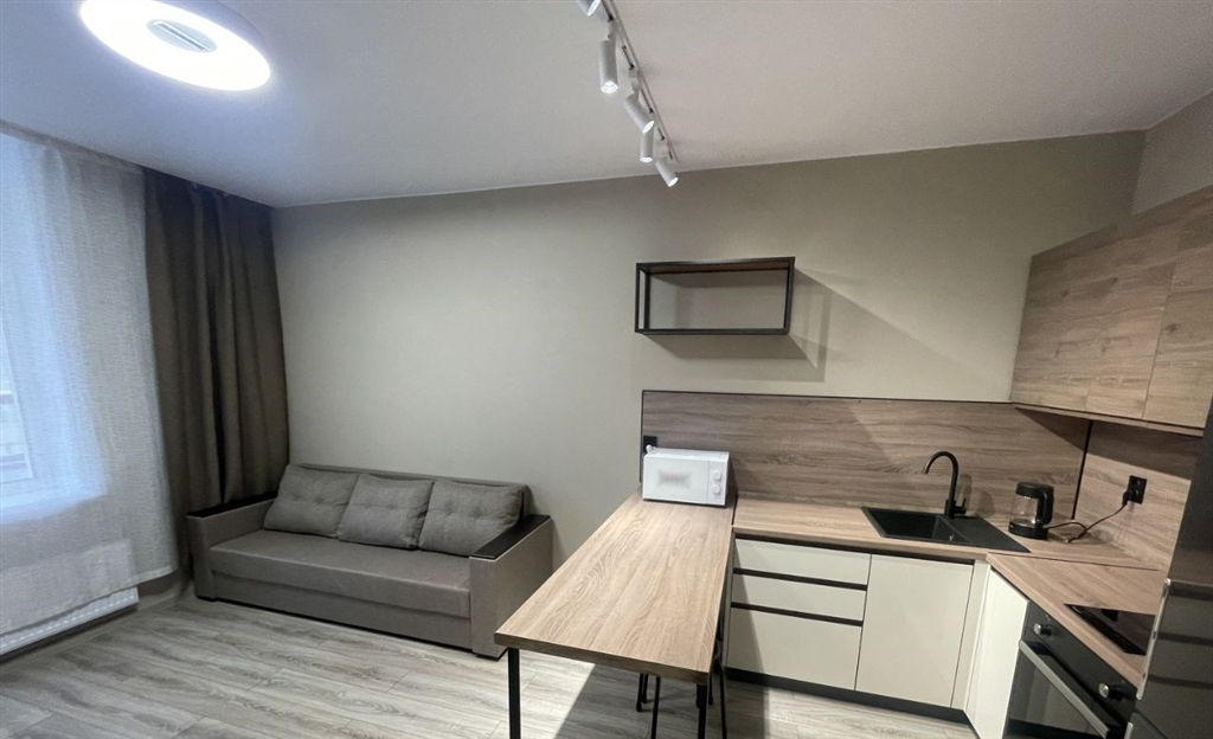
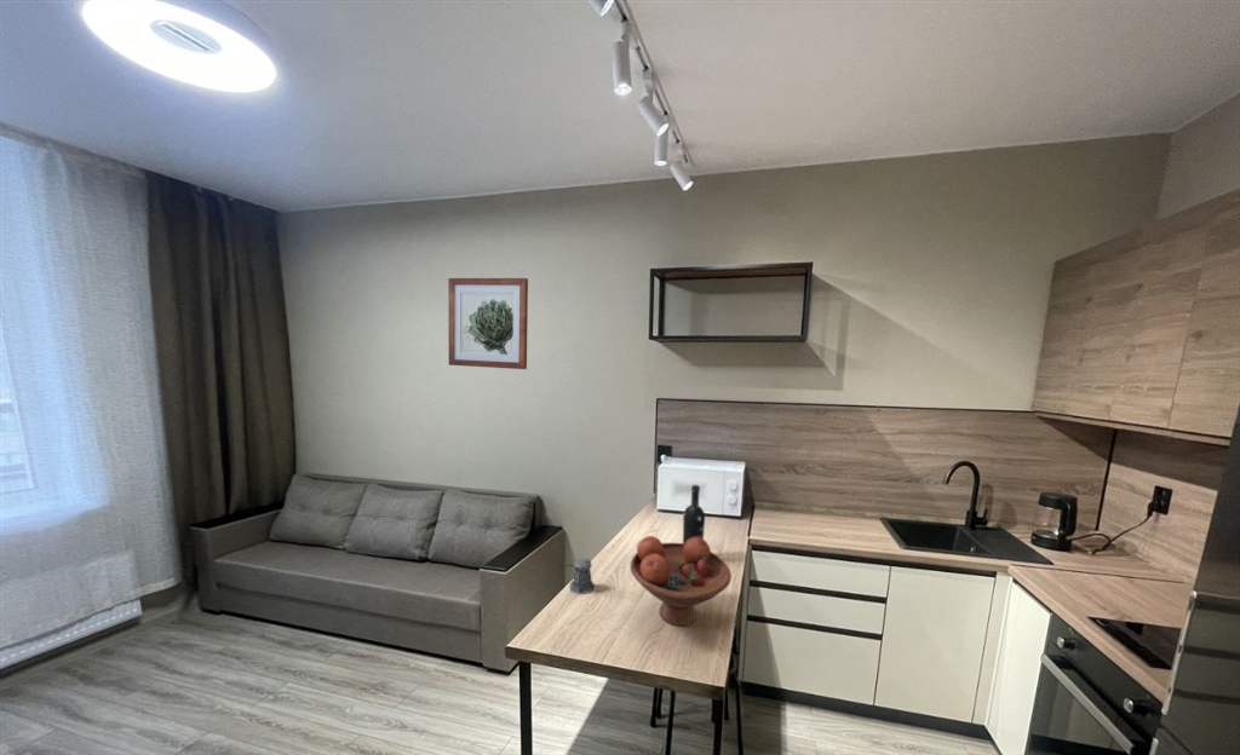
+ pepper shaker [559,557,596,595]
+ wine bottle [682,484,706,543]
+ wall art [447,277,529,370]
+ fruit bowl [630,535,733,627]
